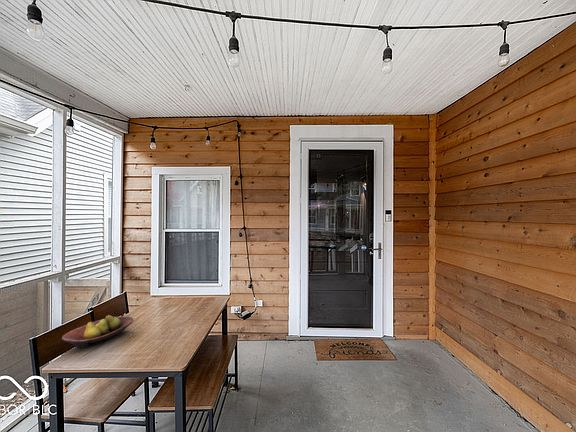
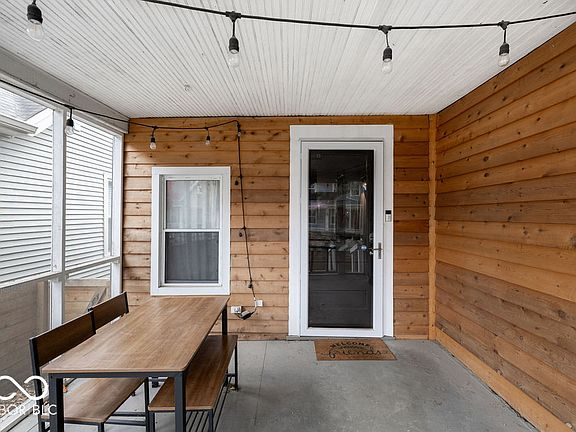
- fruit bowl [61,314,135,349]
